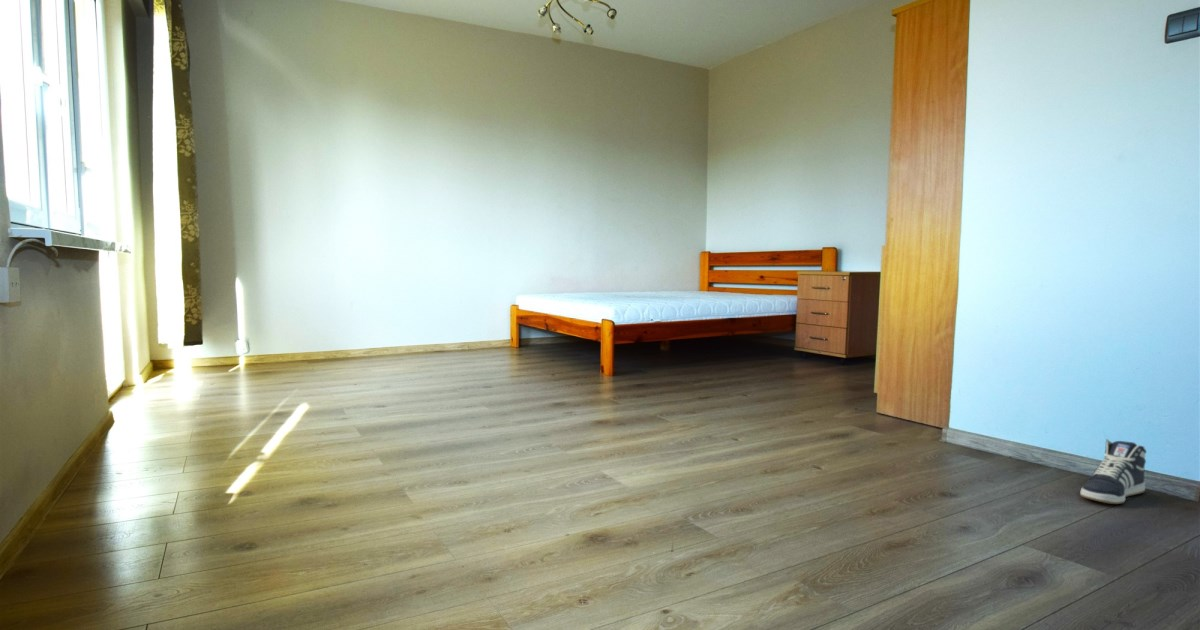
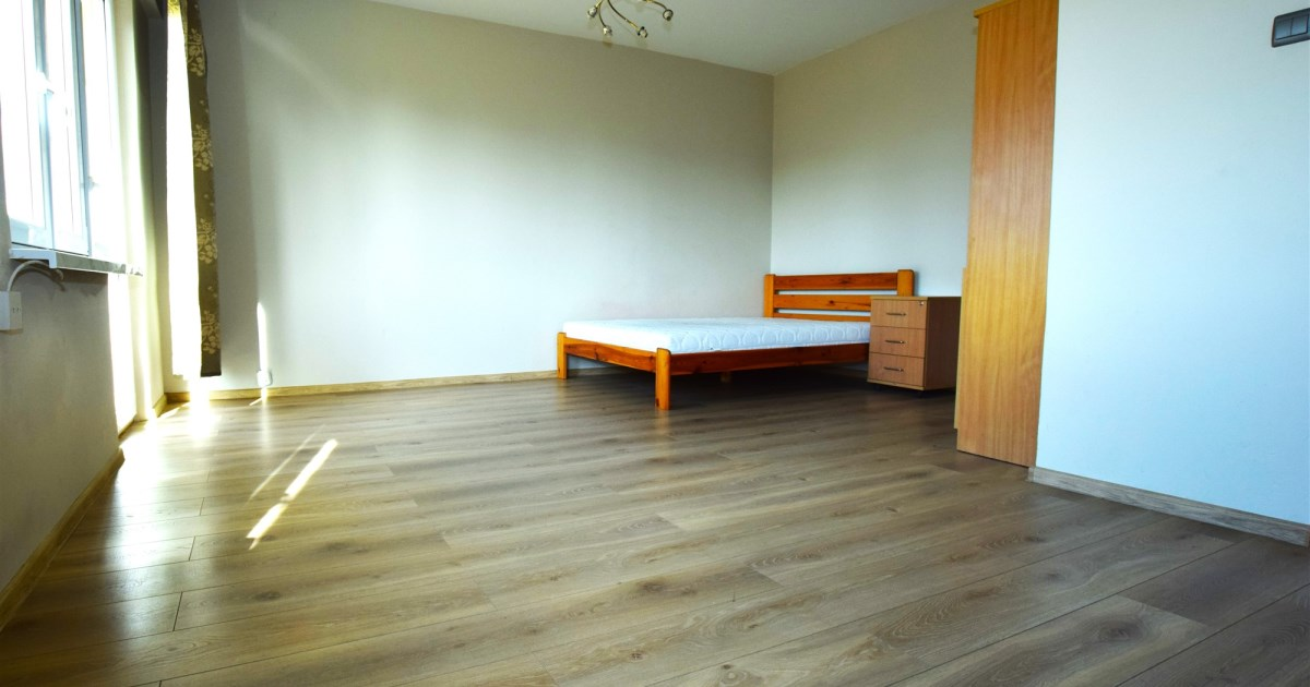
- sneaker [1079,438,1147,505]
